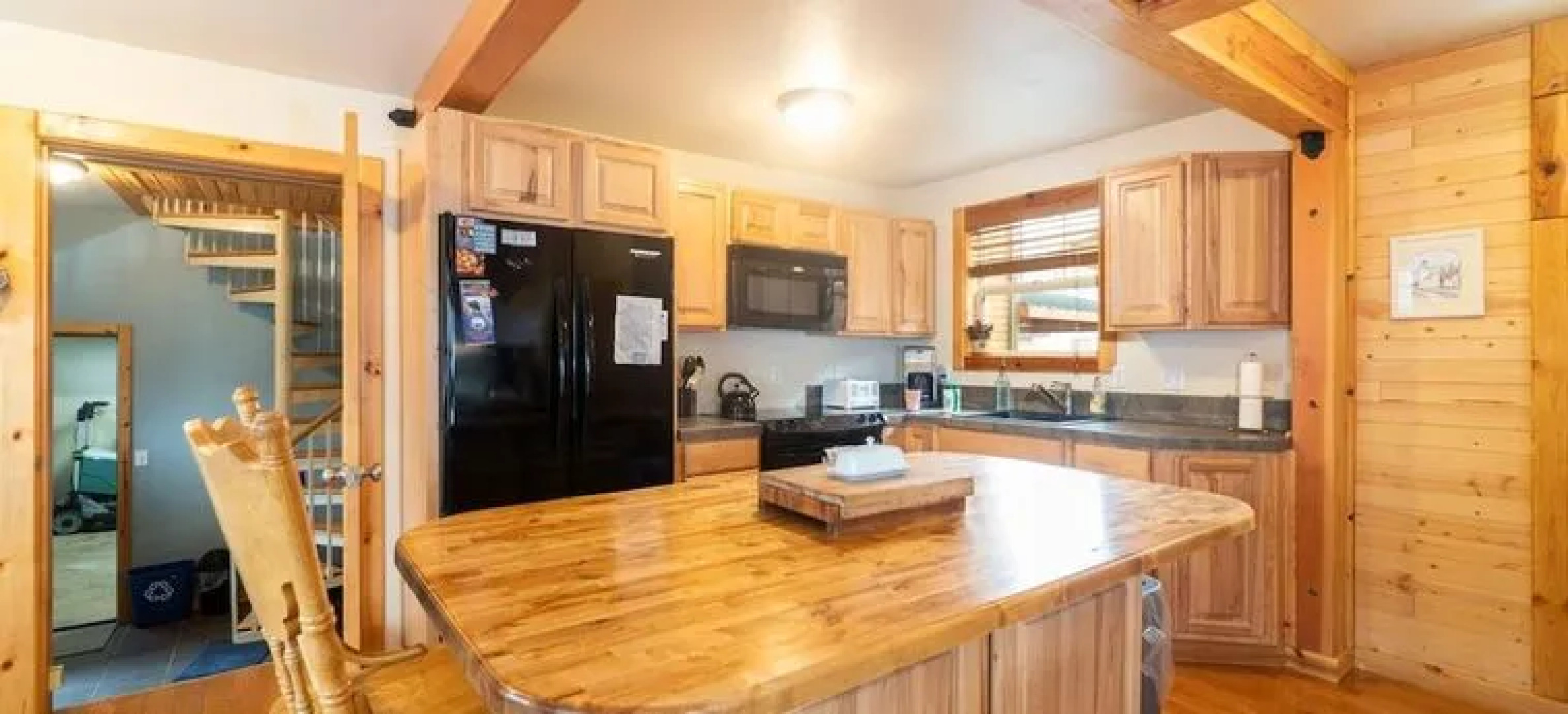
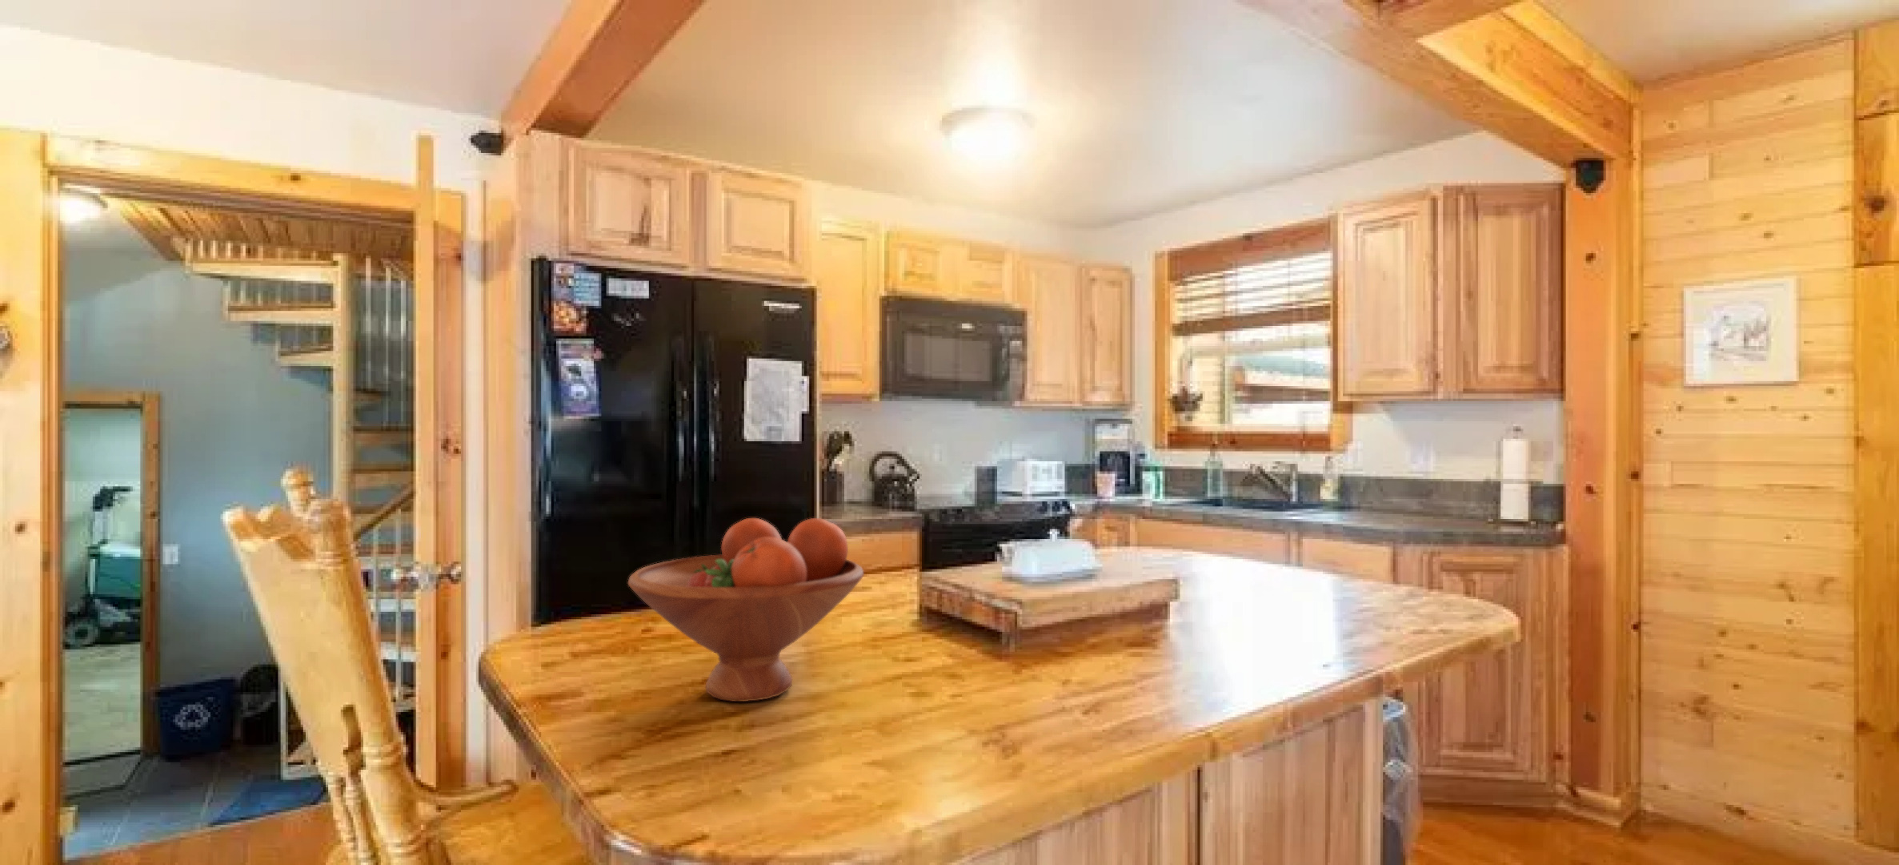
+ fruit bowl [627,517,865,703]
